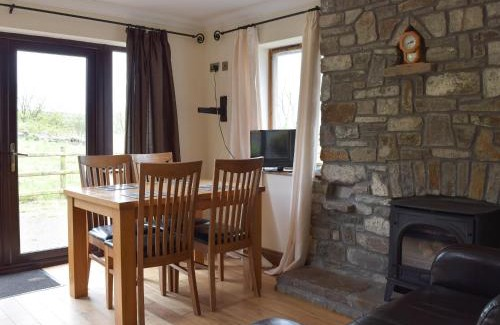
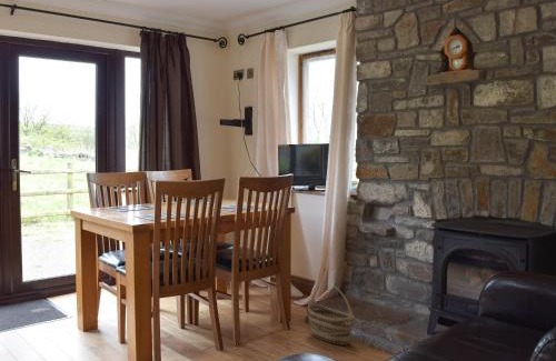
+ basket [307,283,355,347]
